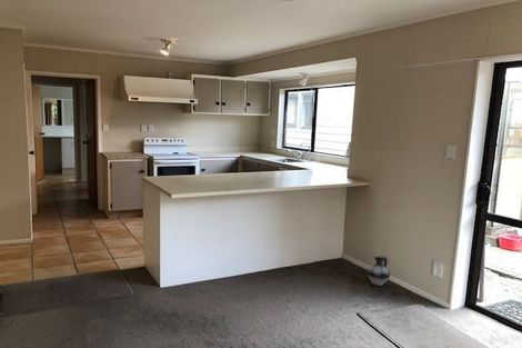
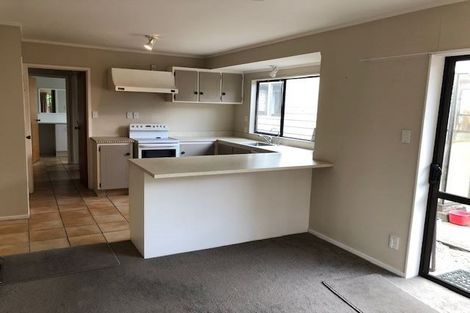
- ceramic jug [365,253,391,287]
